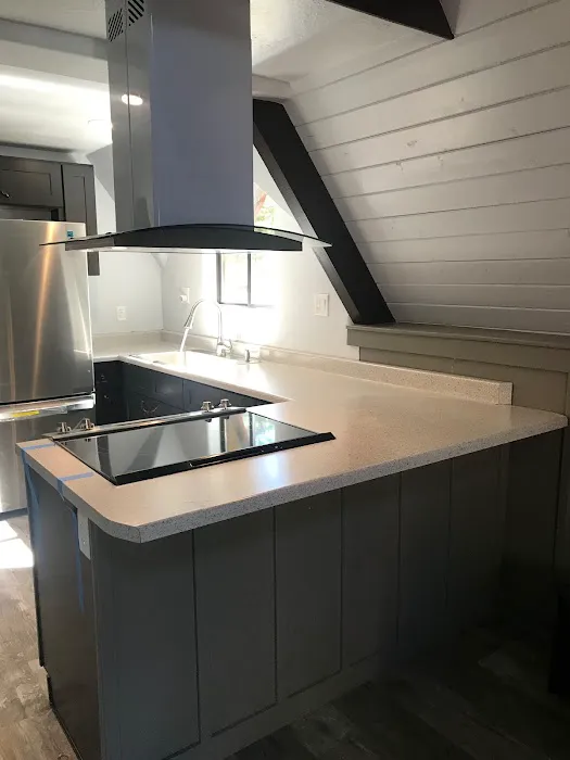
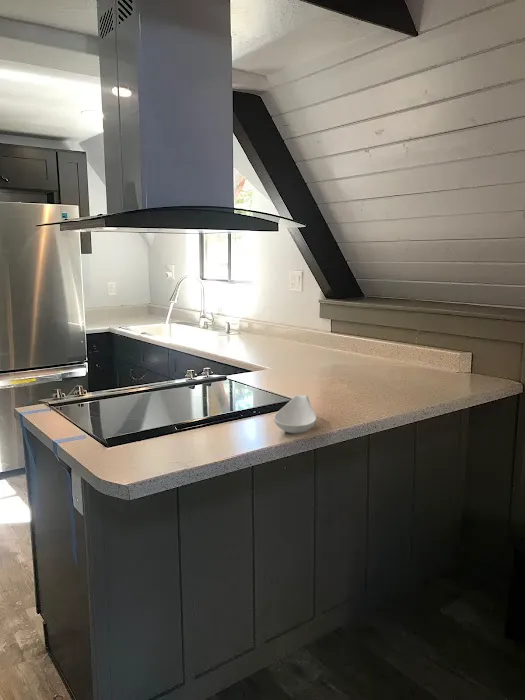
+ spoon rest [273,394,318,435]
